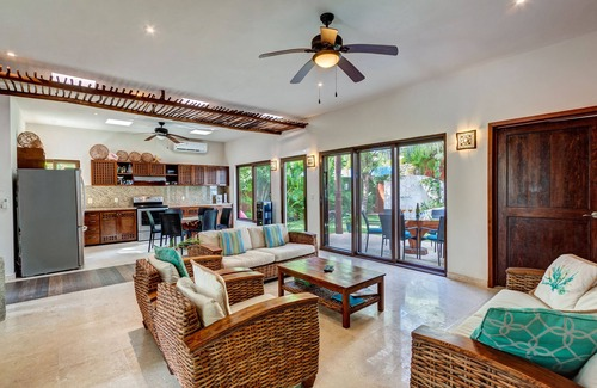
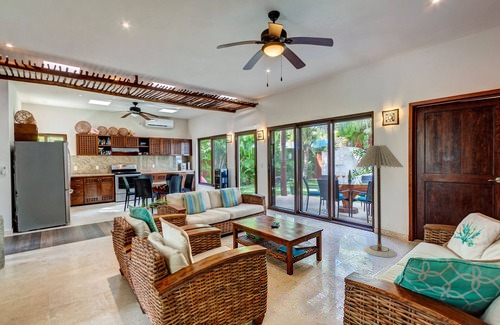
+ floor lamp [355,144,404,258]
